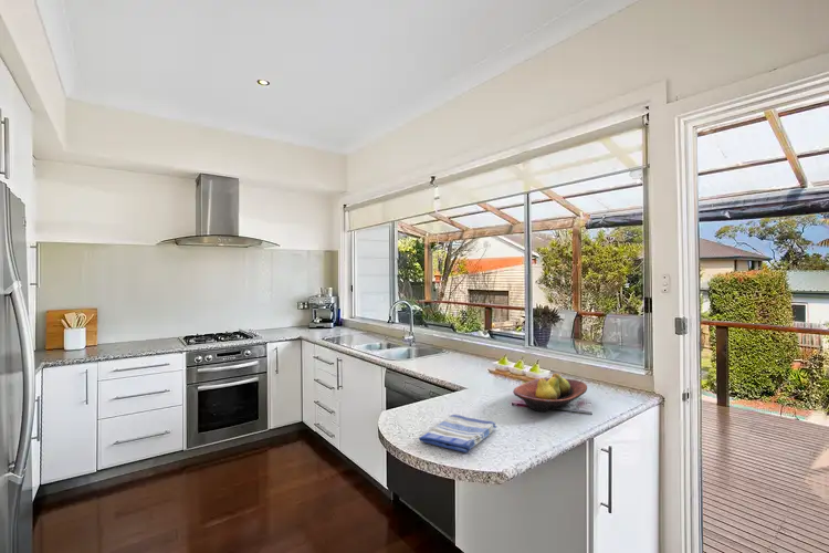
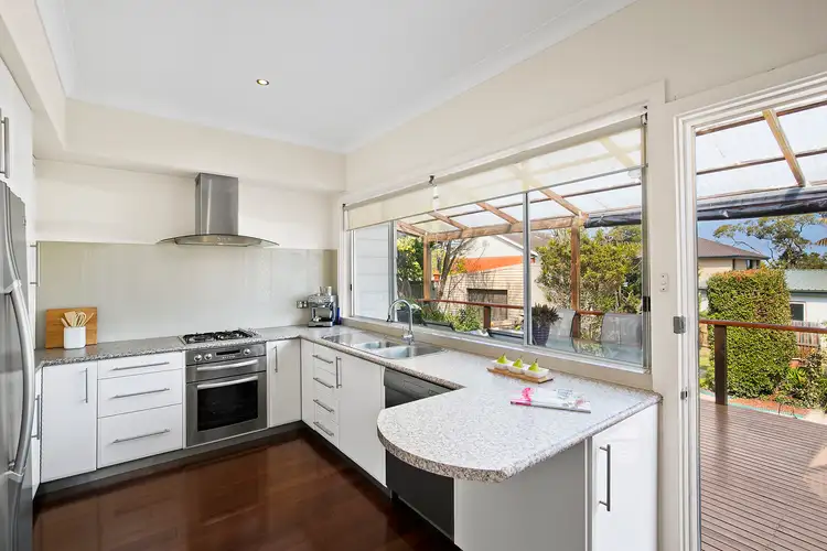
- fruit bowl [512,373,588,413]
- dish towel [418,414,497,453]
